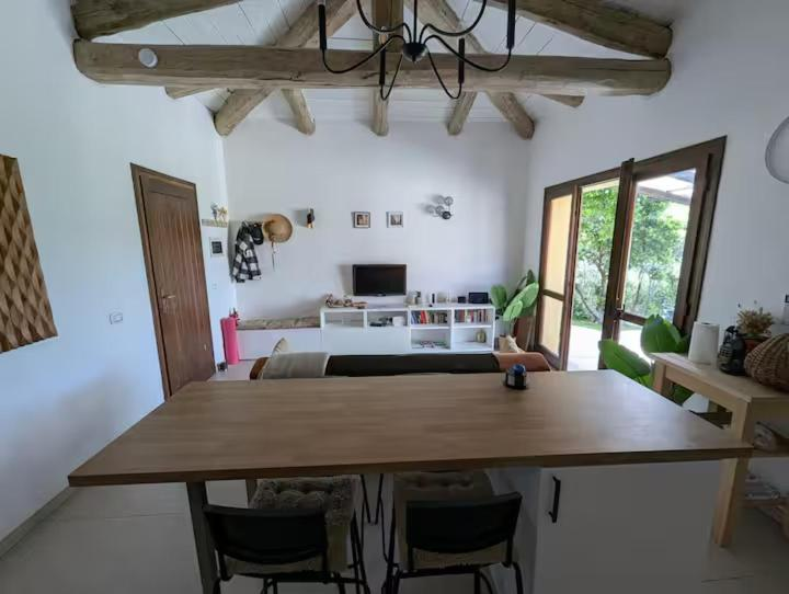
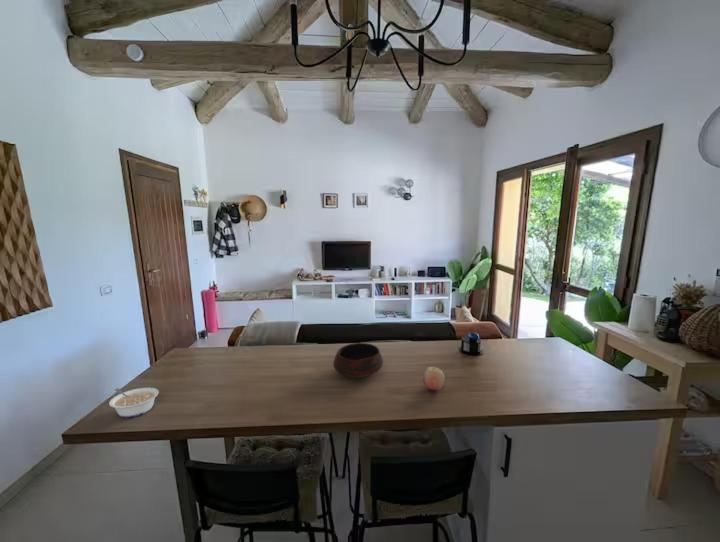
+ bowl [332,342,384,378]
+ legume [108,387,160,418]
+ fruit [422,366,445,391]
